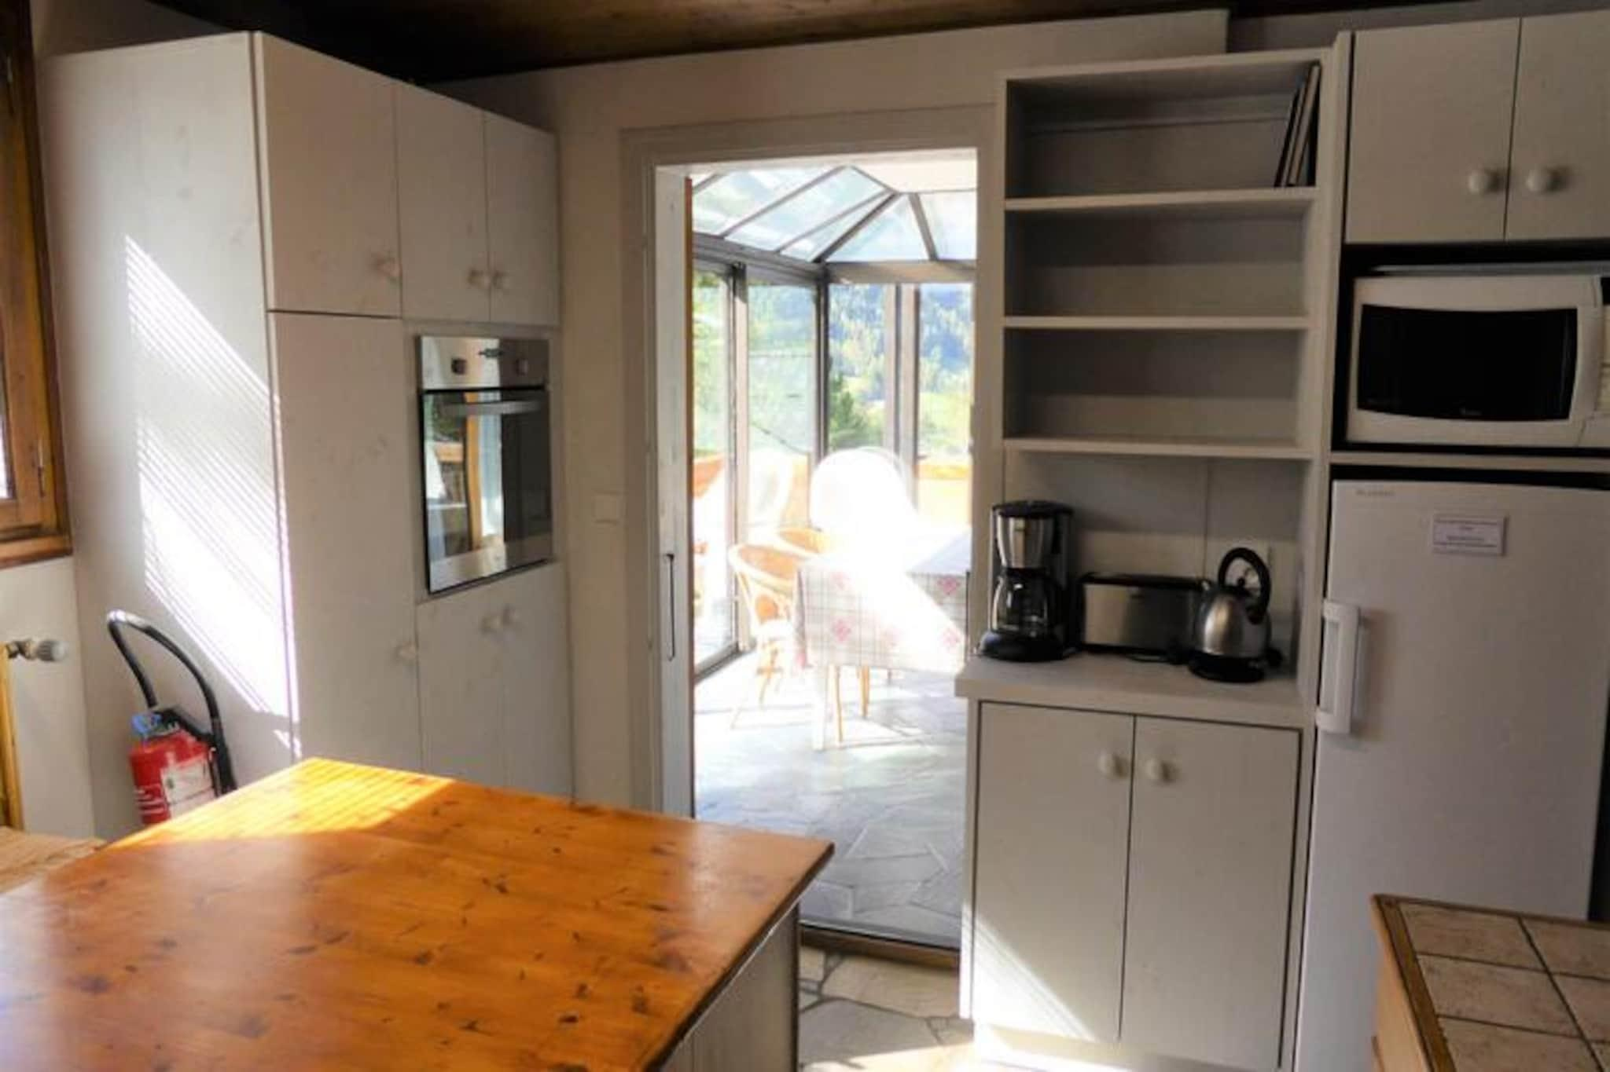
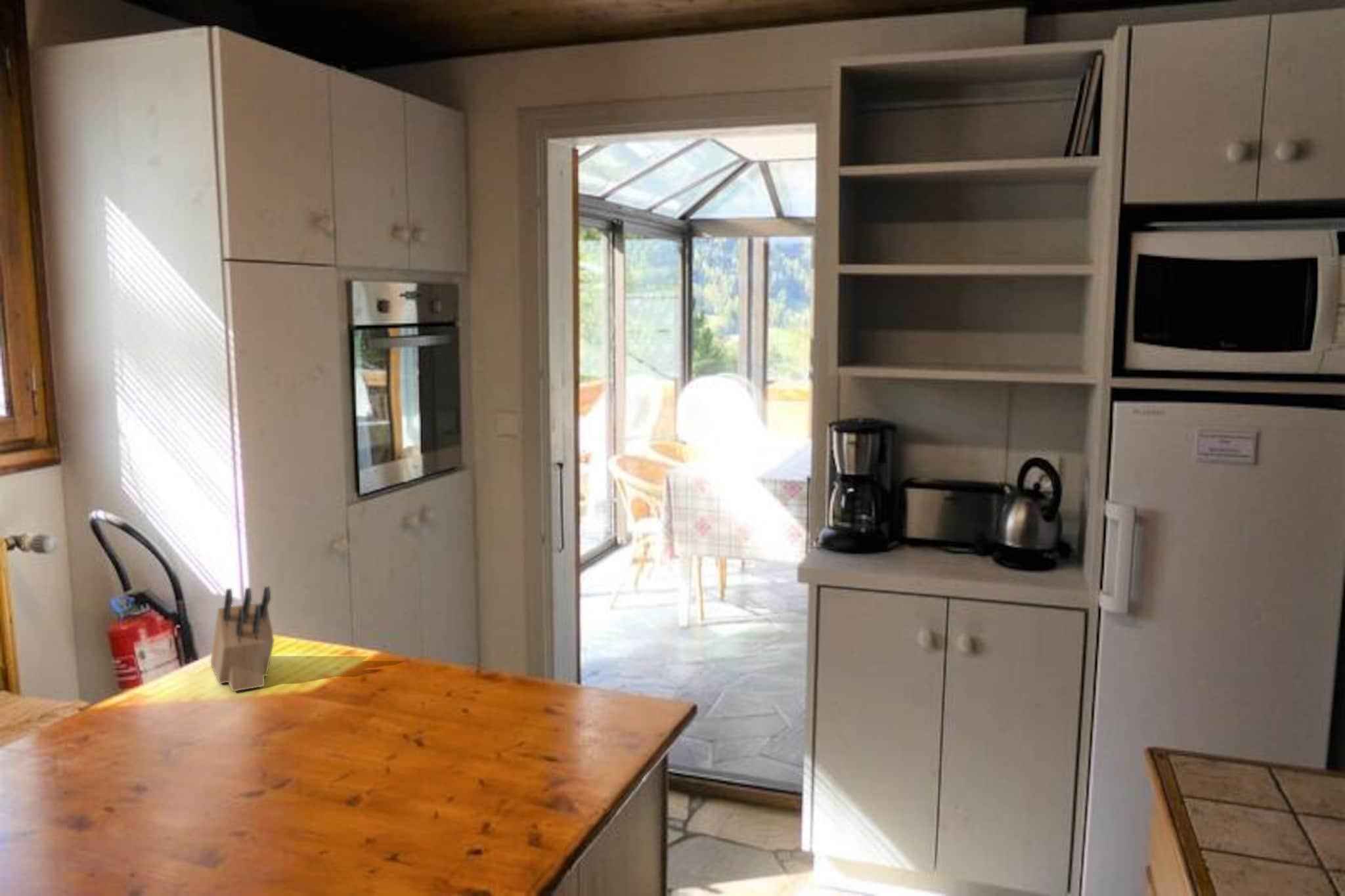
+ knife block [210,586,275,693]
